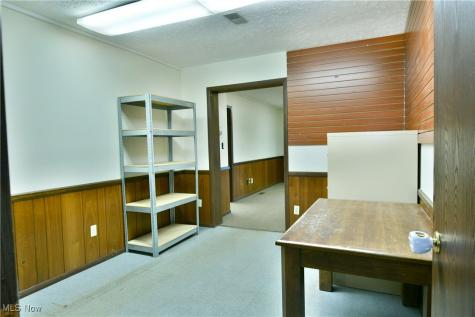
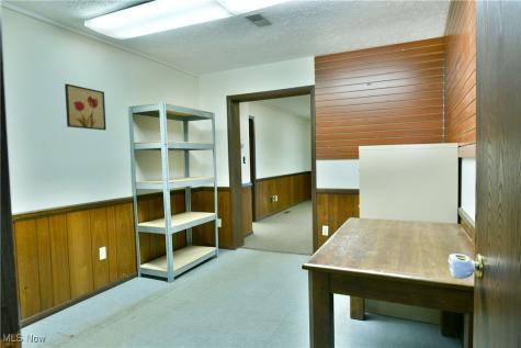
+ wall art [64,82,107,131]
